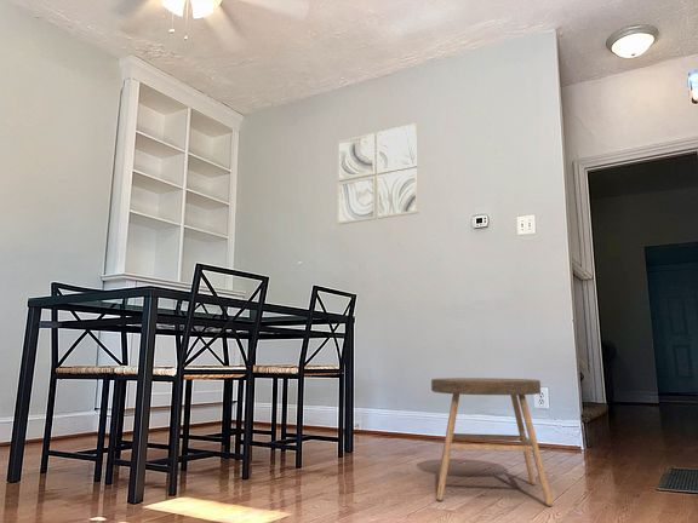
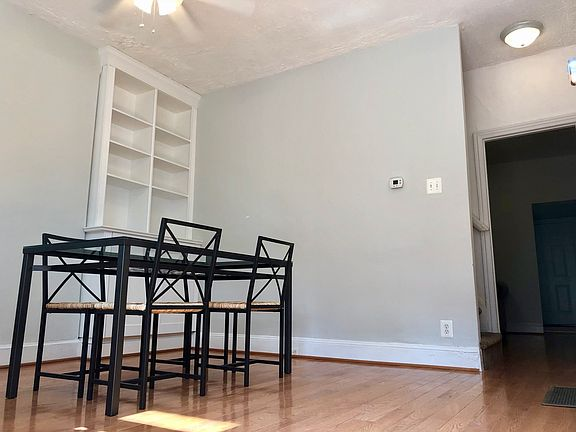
- wall art [337,122,420,226]
- stool [430,377,554,507]
